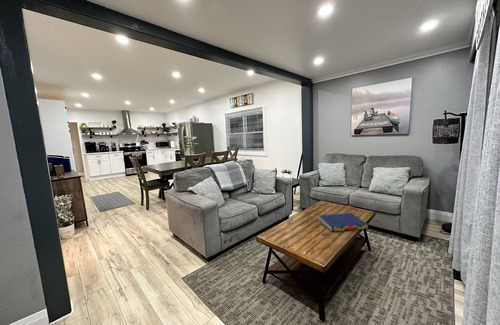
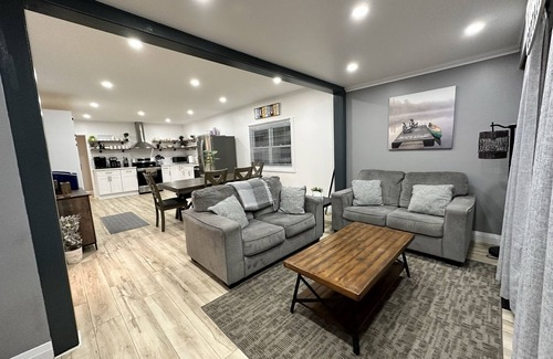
- book [318,212,369,232]
